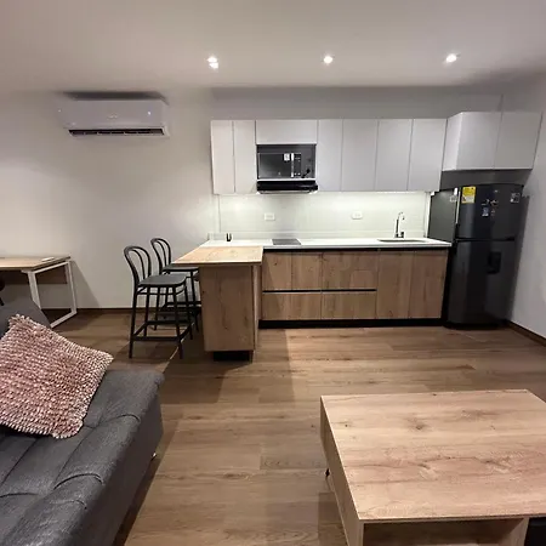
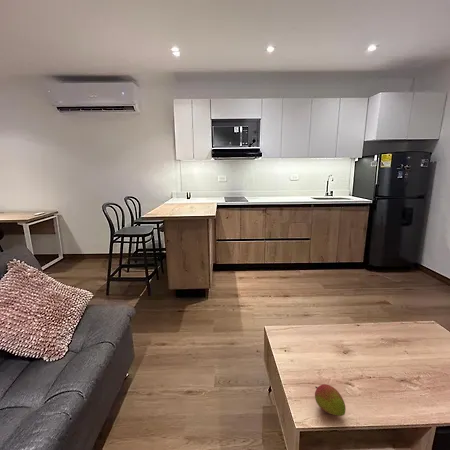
+ fruit [314,383,347,417]
